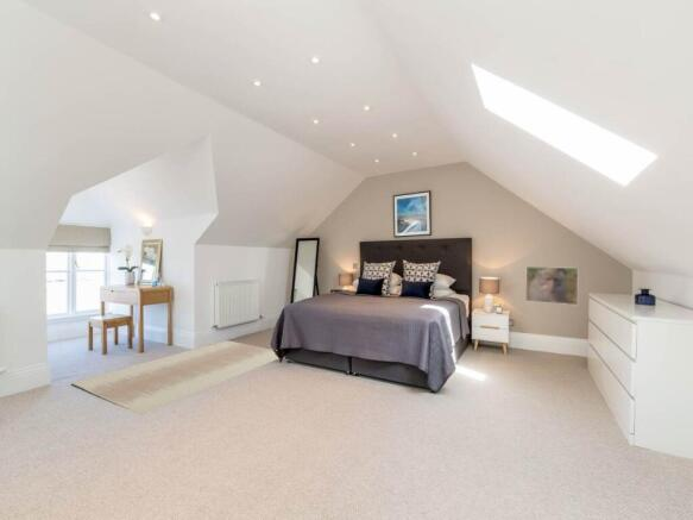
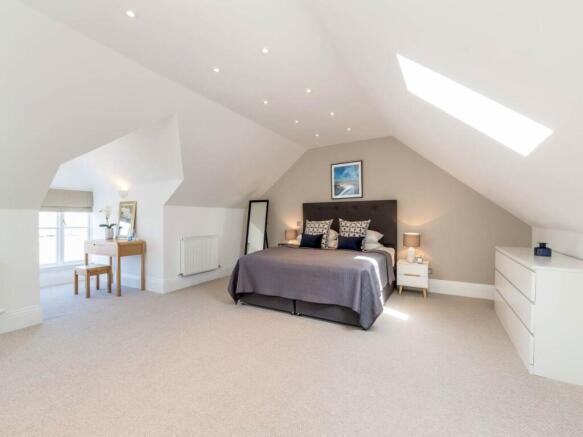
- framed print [524,265,580,306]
- rug [70,339,279,416]
